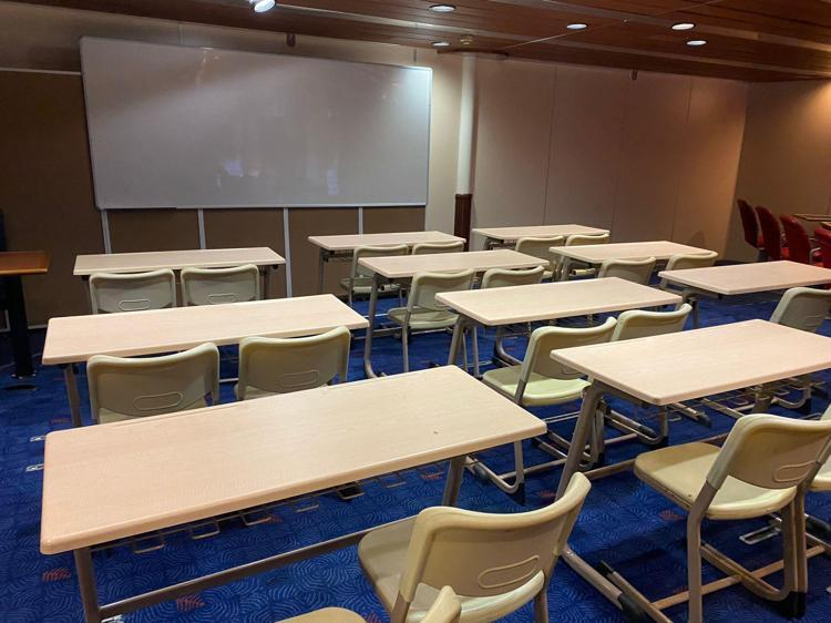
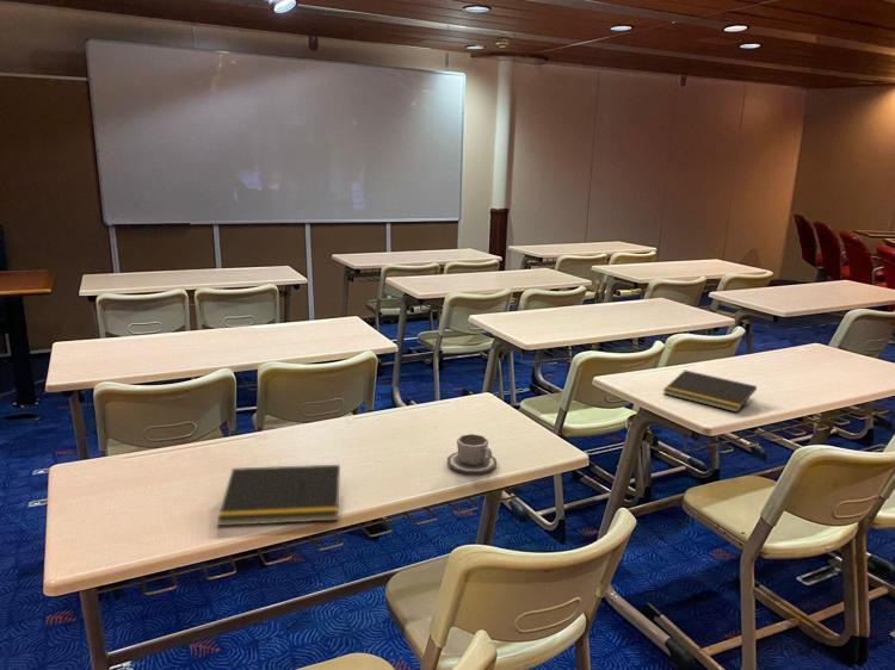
+ cup [446,433,498,474]
+ notepad [662,370,758,414]
+ notepad [216,464,341,527]
